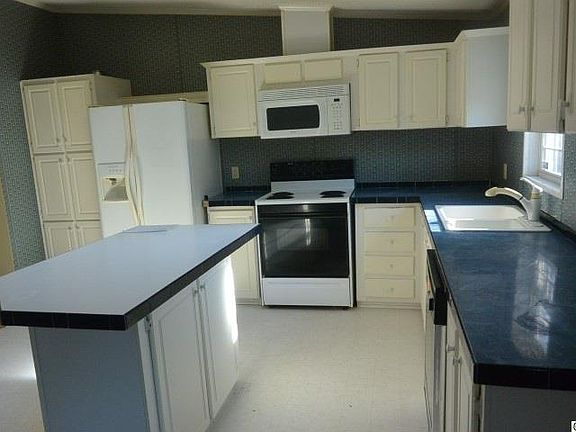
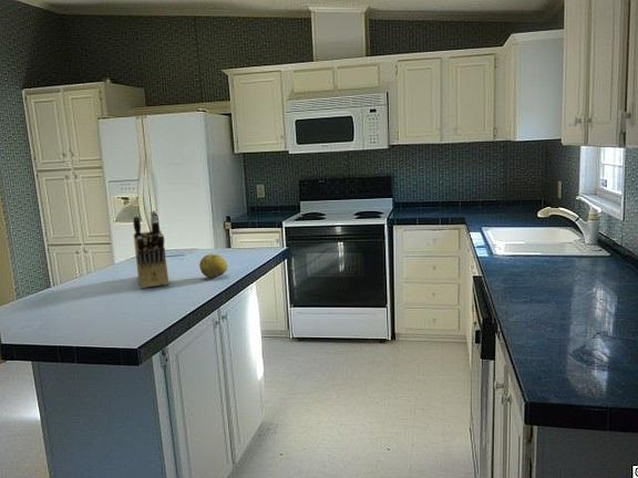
+ fruit [198,253,228,279]
+ knife block [132,209,169,289]
